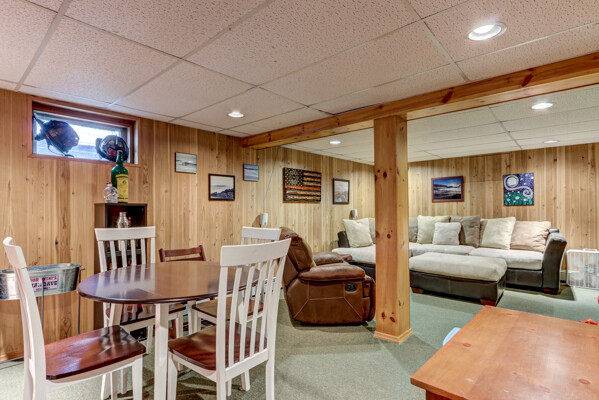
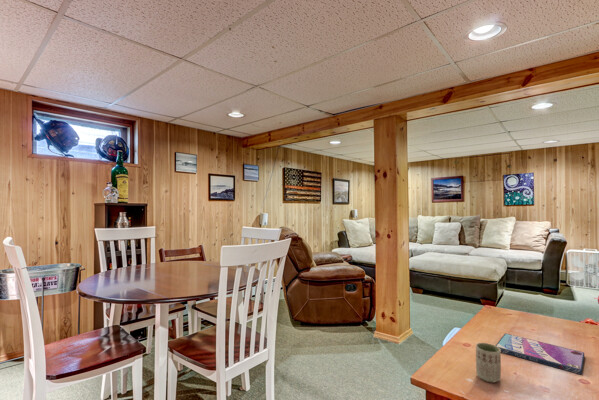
+ video game case [495,332,585,375]
+ cup [475,342,502,383]
